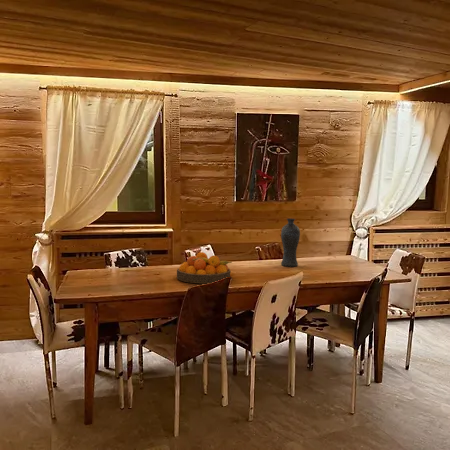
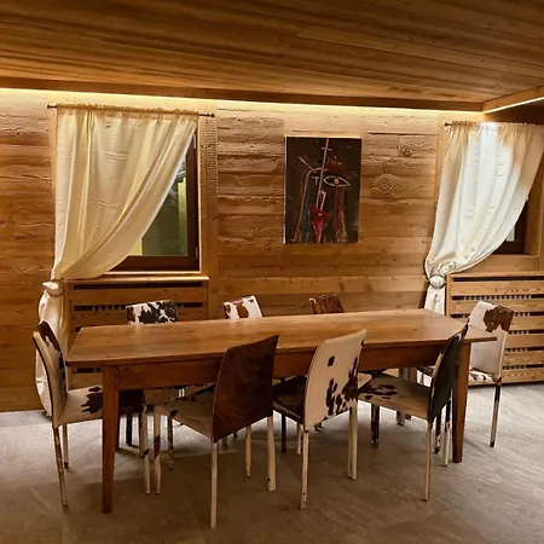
- vase [280,218,301,267]
- fruit bowl [176,251,233,284]
